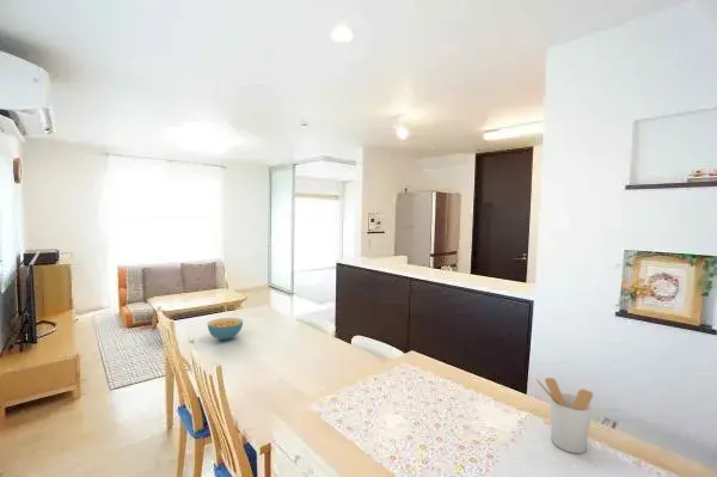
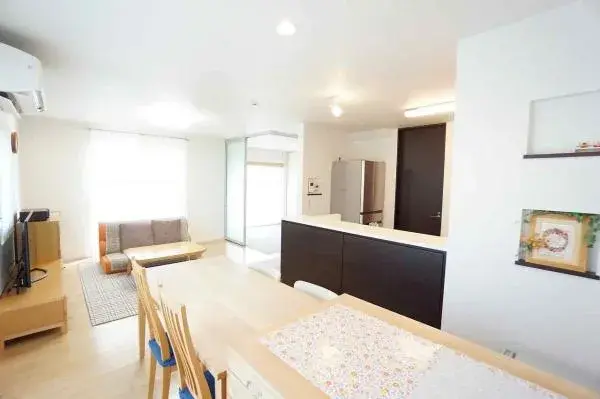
- utensil holder [535,377,594,454]
- cereal bowl [207,317,244,341]
